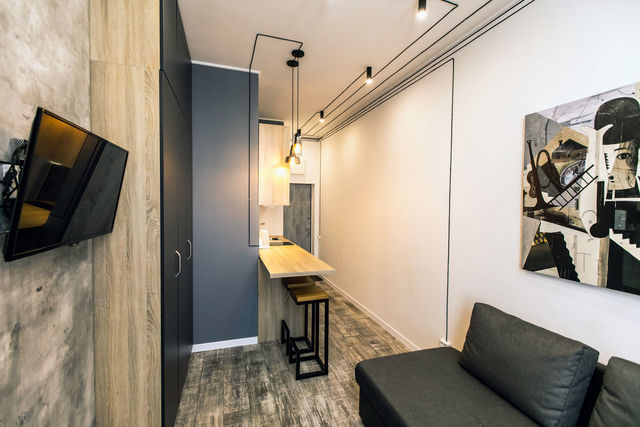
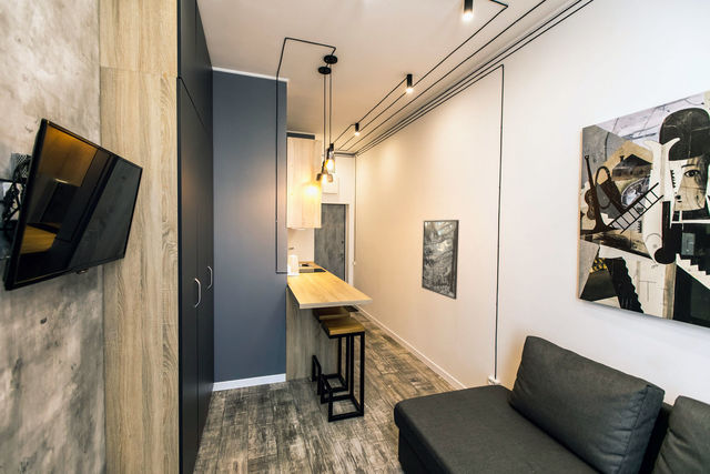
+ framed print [420,219,460,301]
